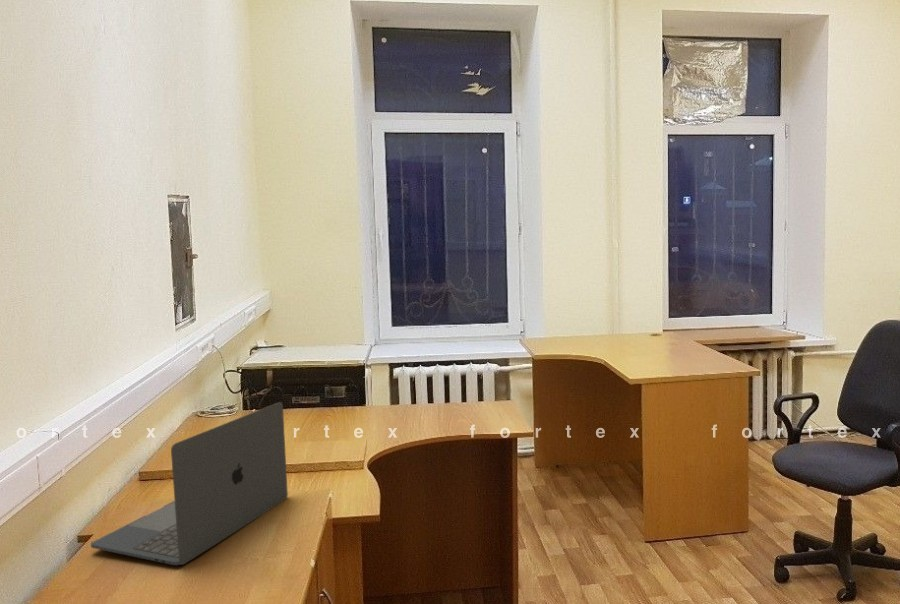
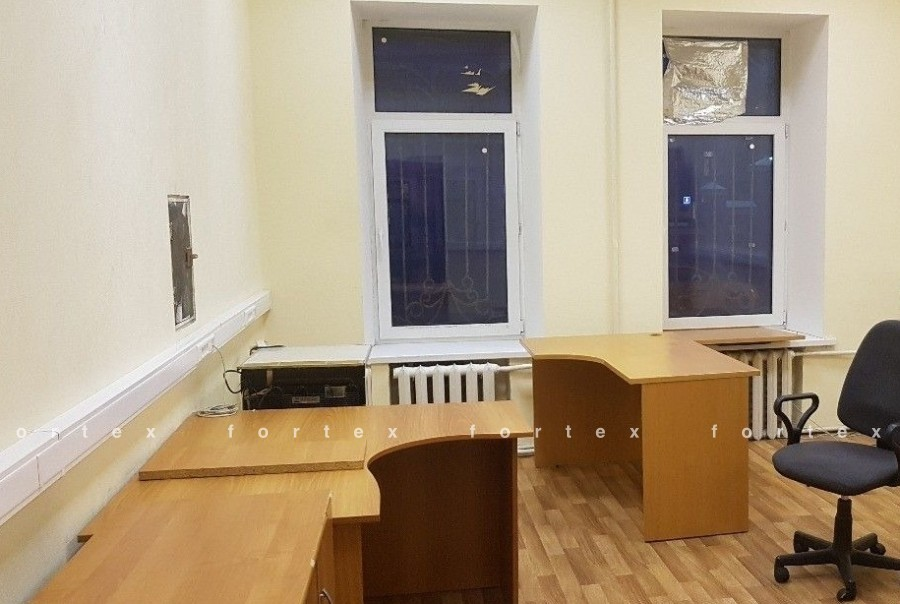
- laptop [90,401,289,566]
